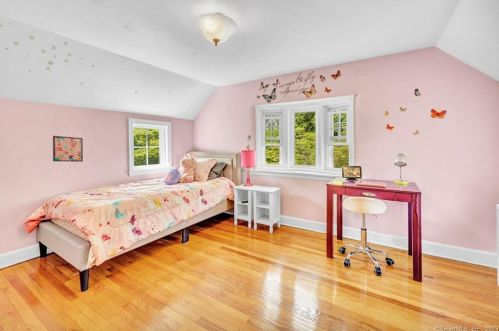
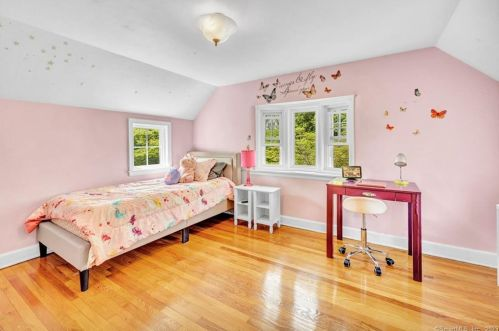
- wall art [52,135,84,163]
